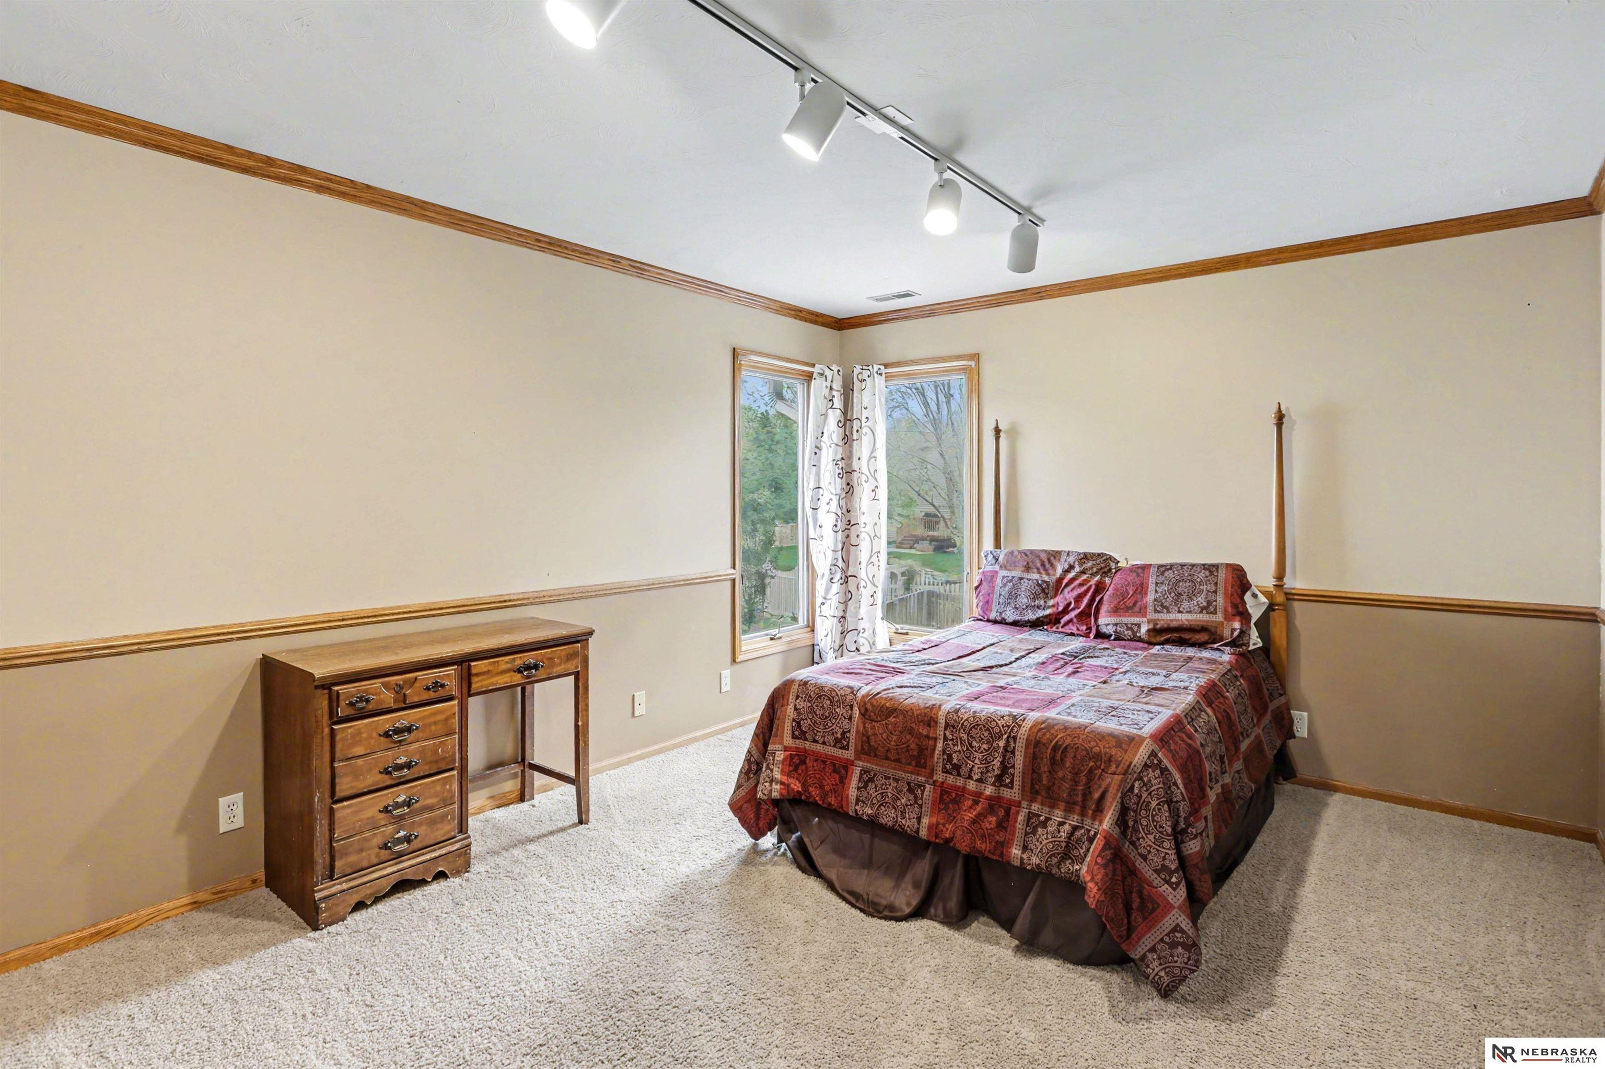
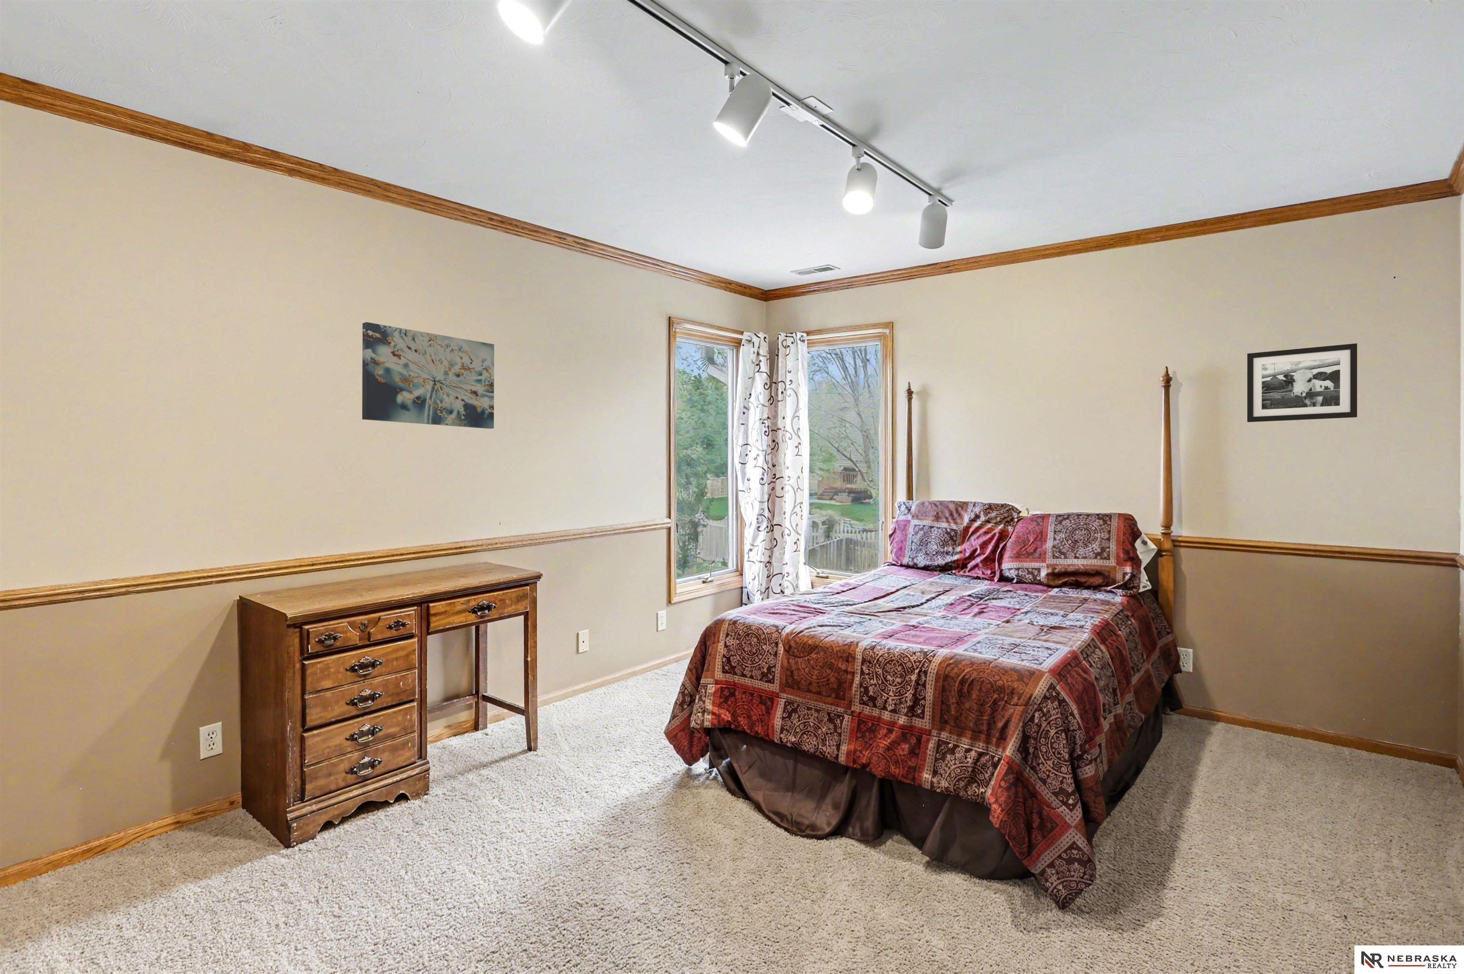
+ wall art [362,322,495,429]
+ picture frame [1246,342,1357,423]
